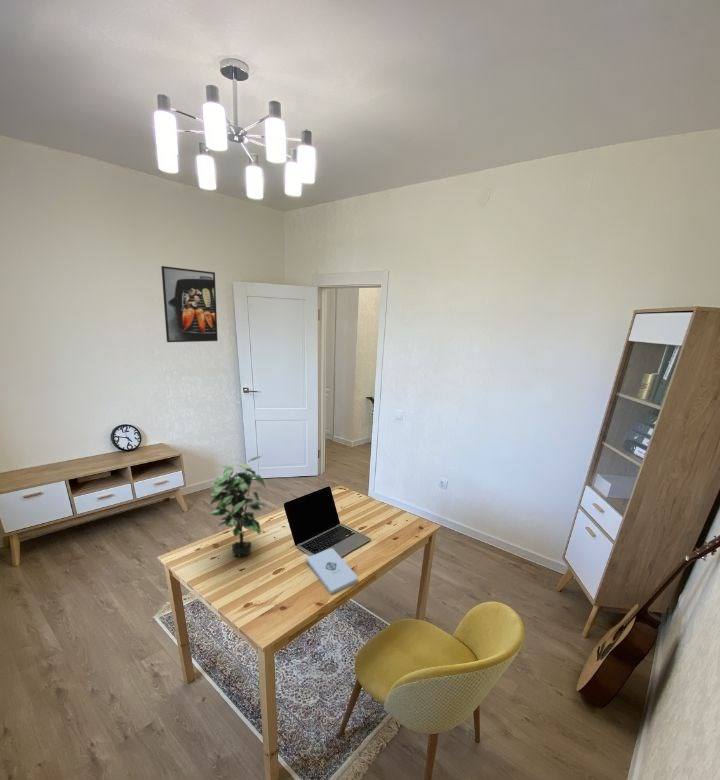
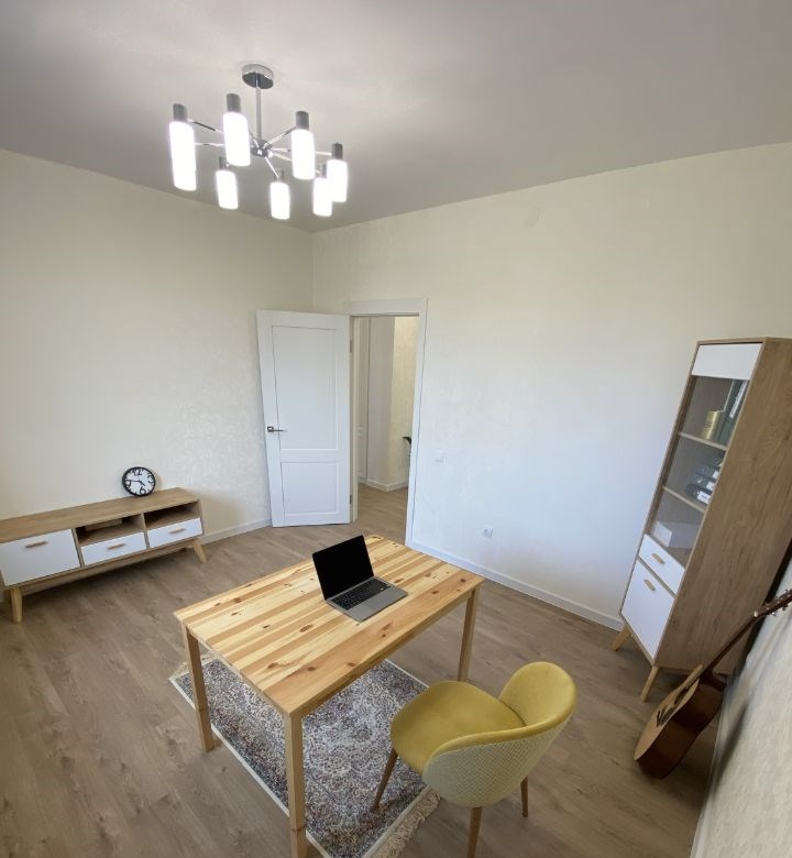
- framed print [160,265,219,343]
- potted plant [209,455,267,558]
- notepad [305,547,358,595]
